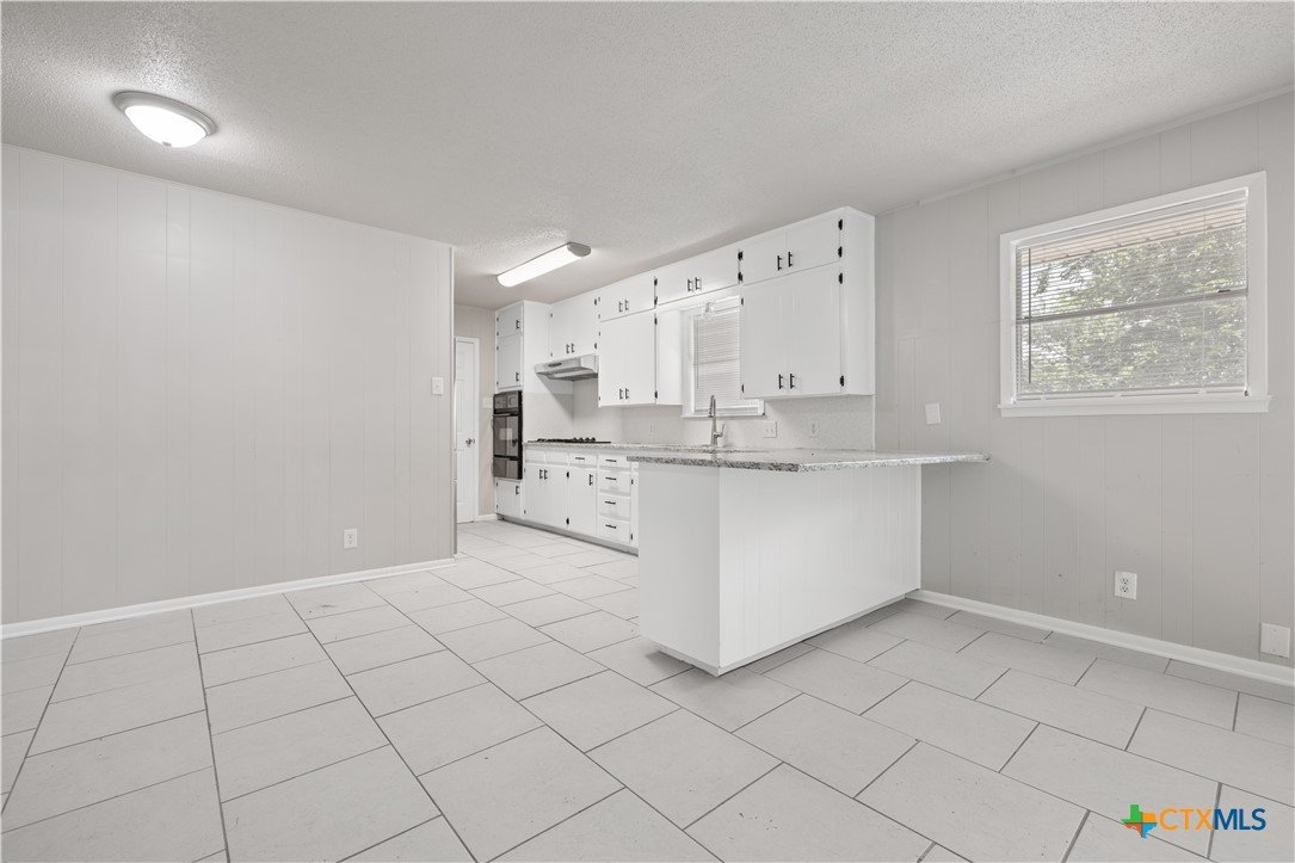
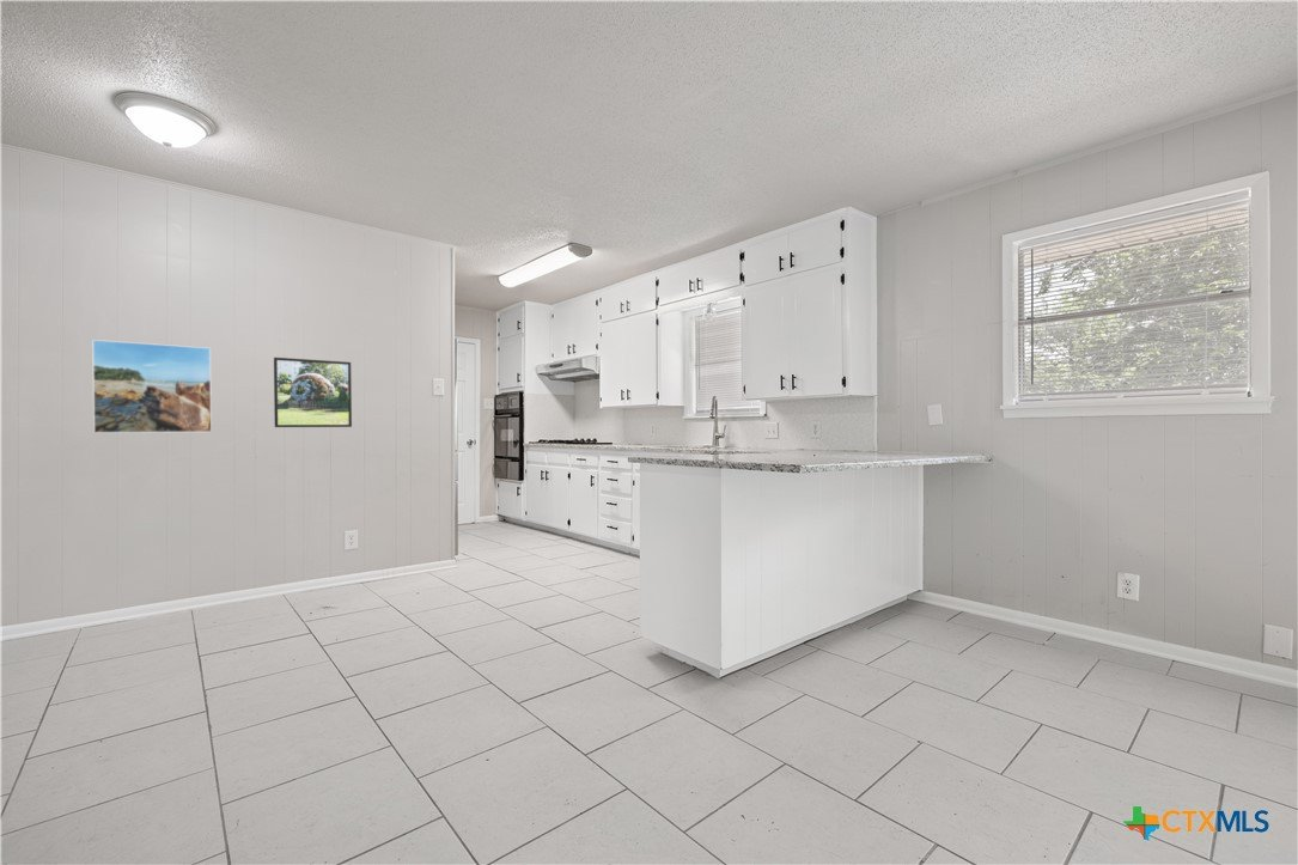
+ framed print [91,339,213,434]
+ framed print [273,357,353,428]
